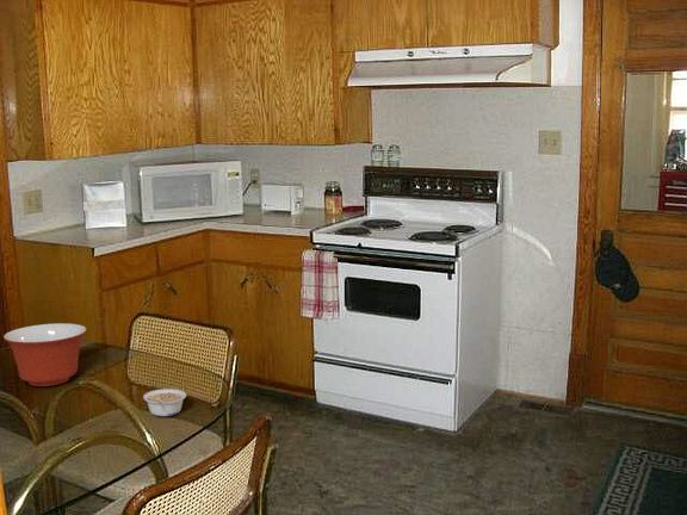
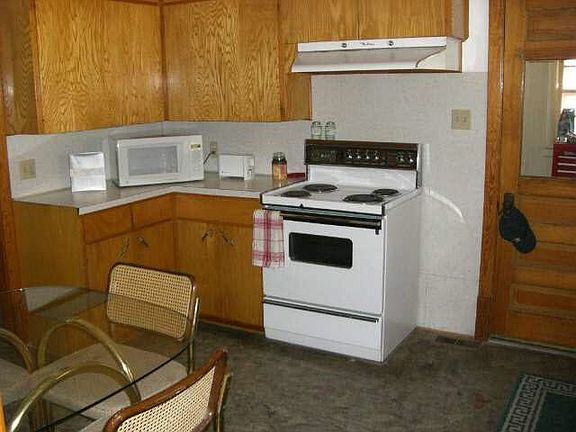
- legume [142,387,187,417]
- mixing bowl [2,322,88,387]
